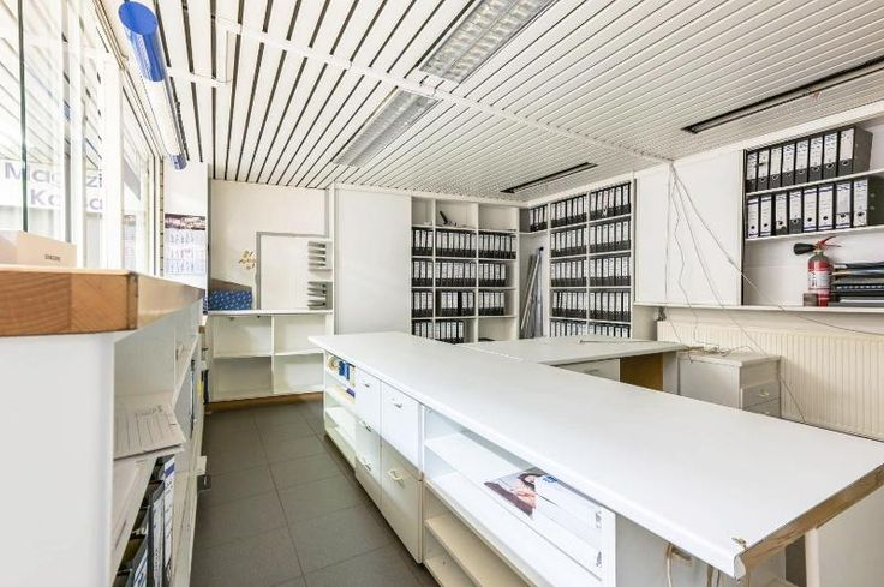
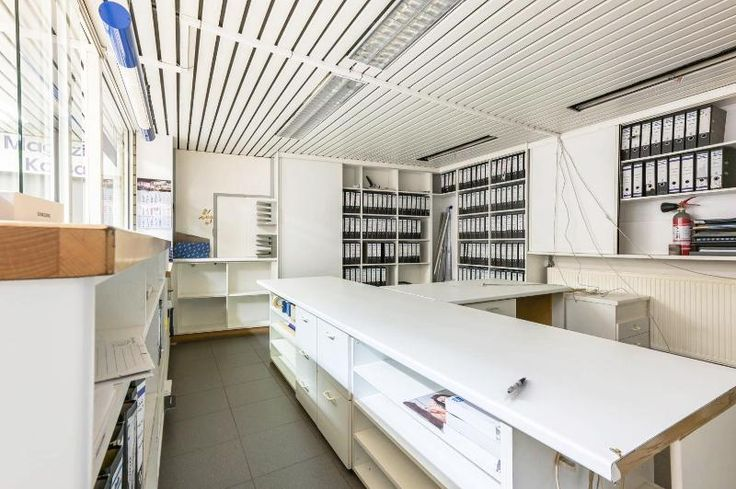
+ pen [506,376,527,394]
